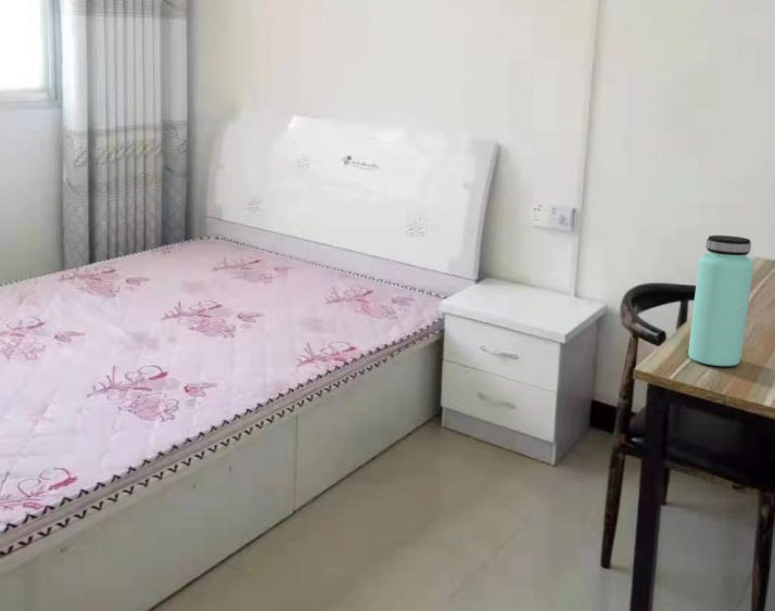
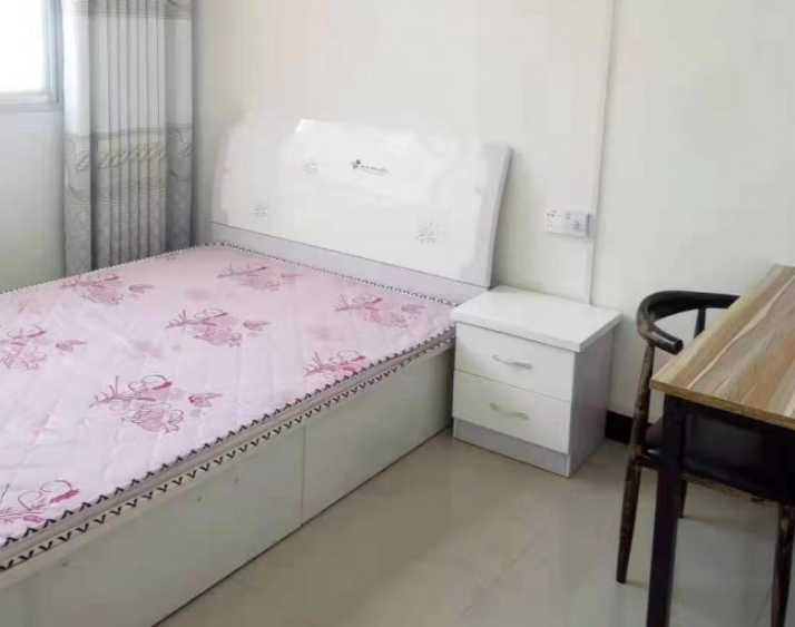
- bottle [688,234,754,367]
